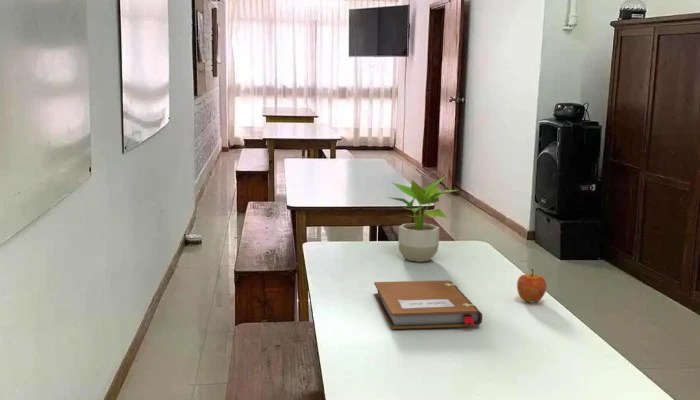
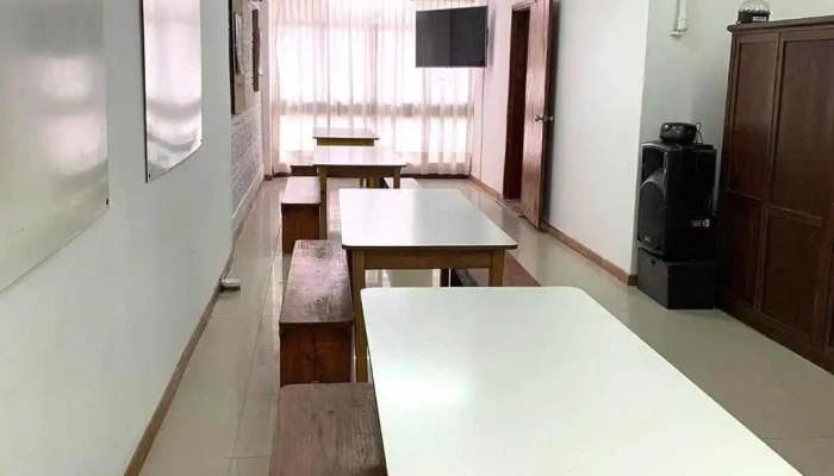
- notebook [373,279,483,330]
- apple [516,268,547,304]
- potted plant [386,175,459,263]
